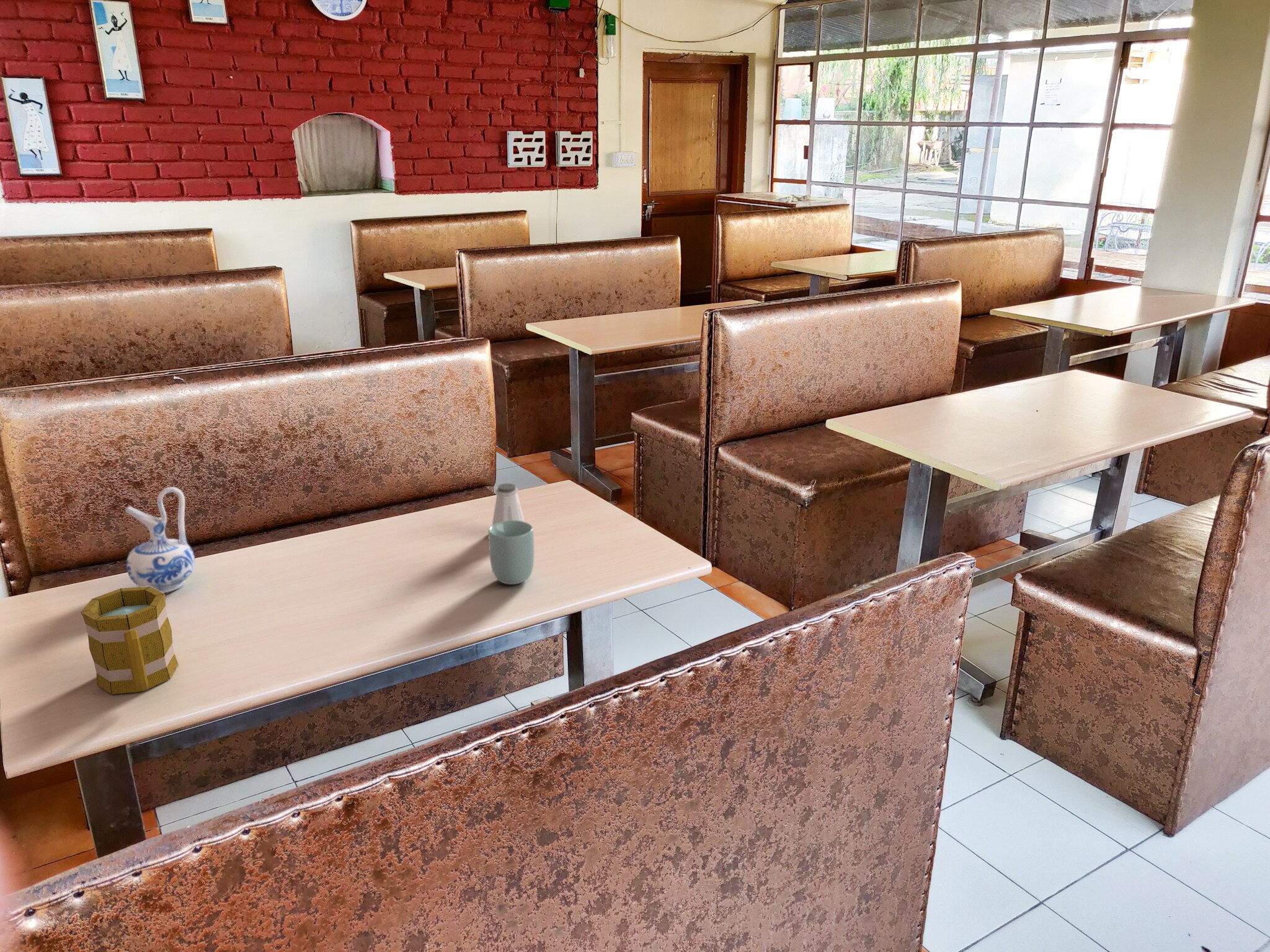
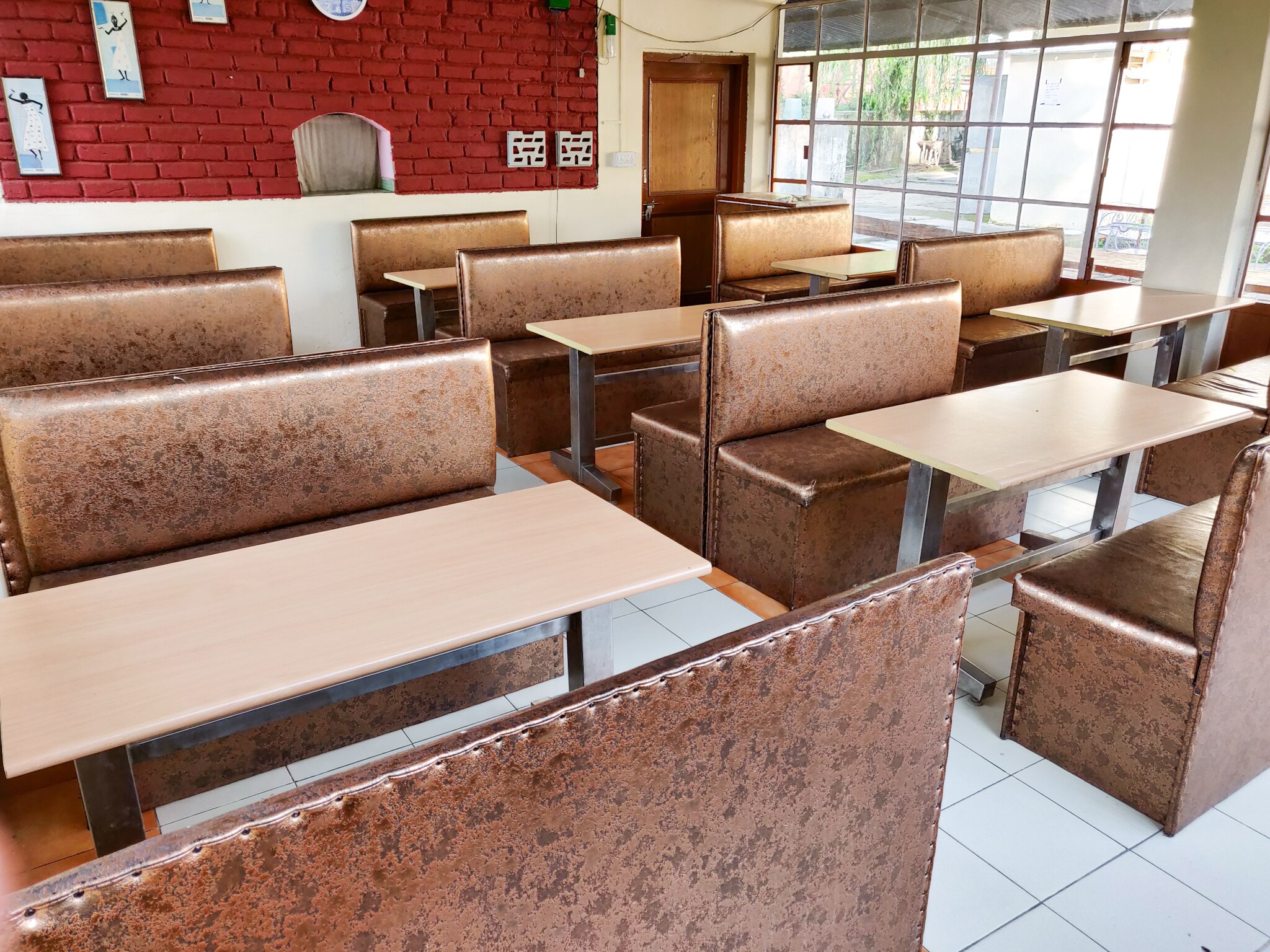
- mug [81,586,179,695]
- cup [487,520,535,585]
- saltshaker [492,483,525,525]
- ceramic pitcher [125,487,195,594]
